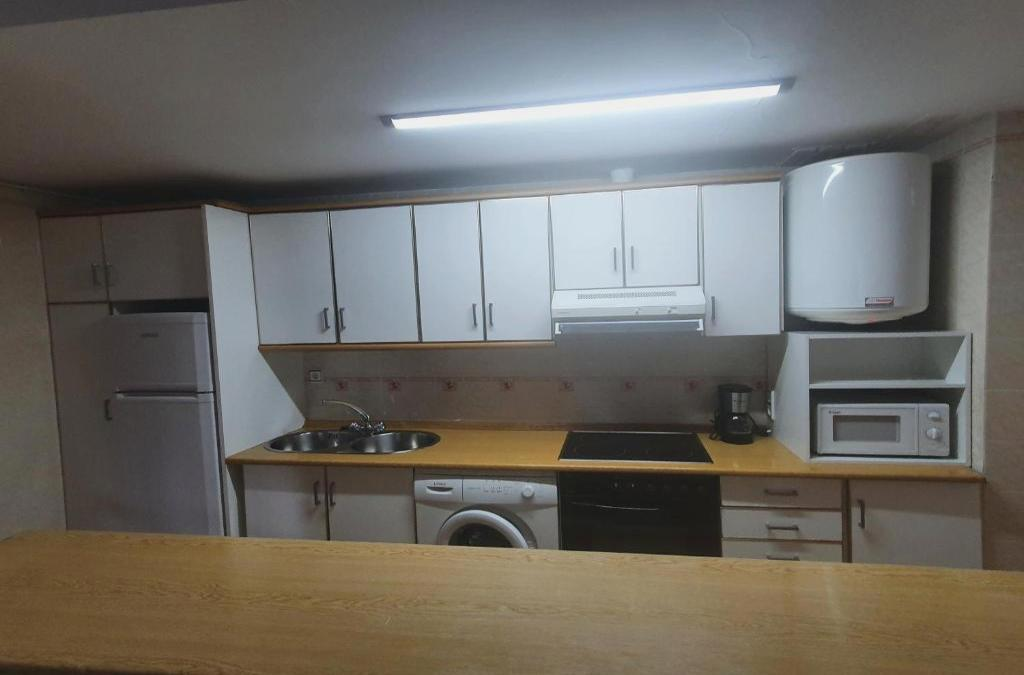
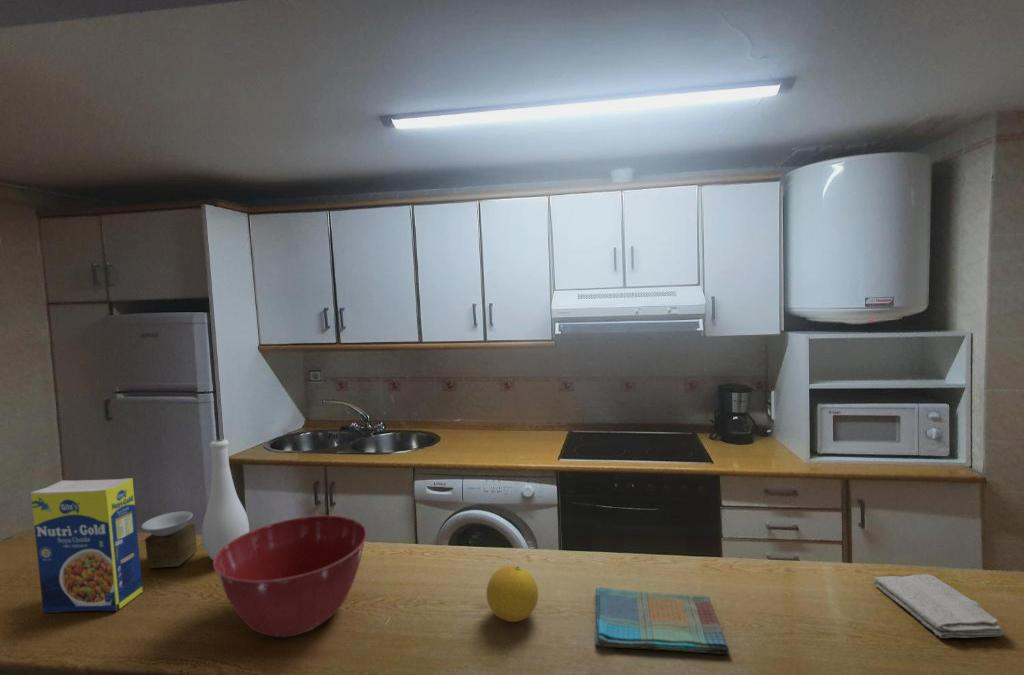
+ vase [141,438,250,569]
+ washcloth [872,573,1005,639]
+ mixing bowl [212,515,368,638]
+ fruit [486,565,539,623]
+ dish towel [594,586,730,655]
+ legume [30,477,144,614]
